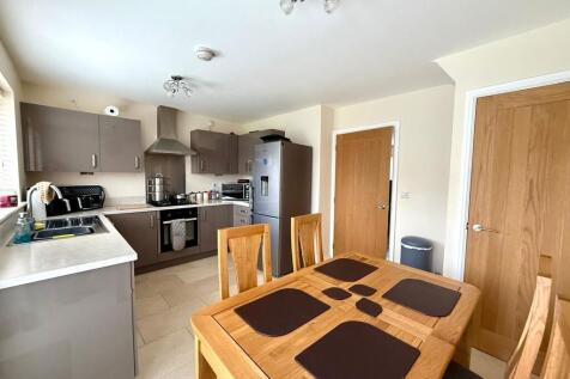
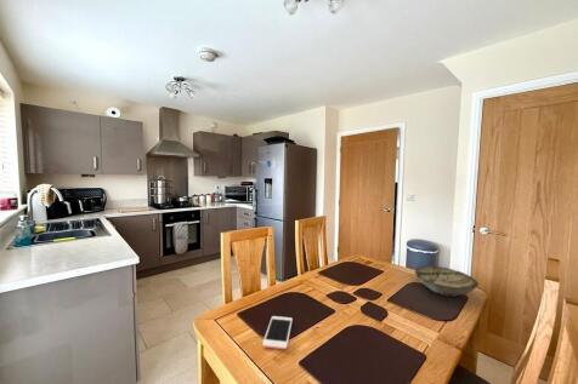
+ bowl [414,265,480,298]
+ cell phone [261,315,294,350]
